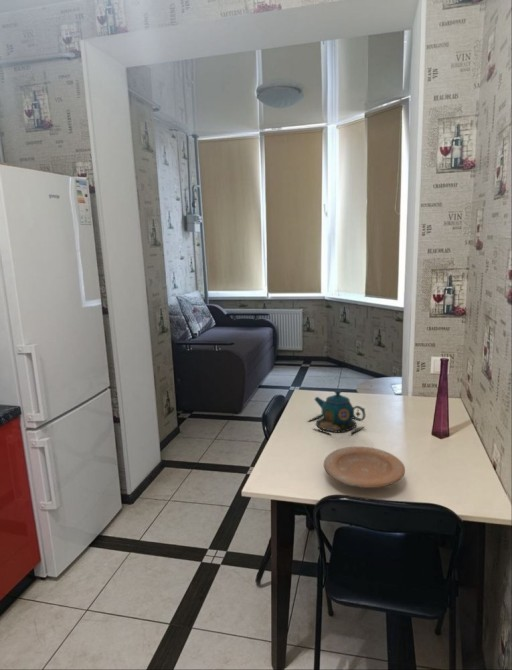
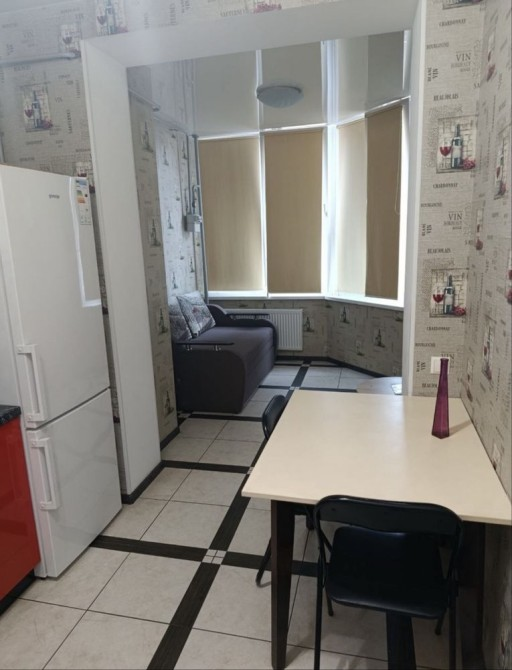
- plate [323,445,406,489]
- teapot [307,389,366,436]
